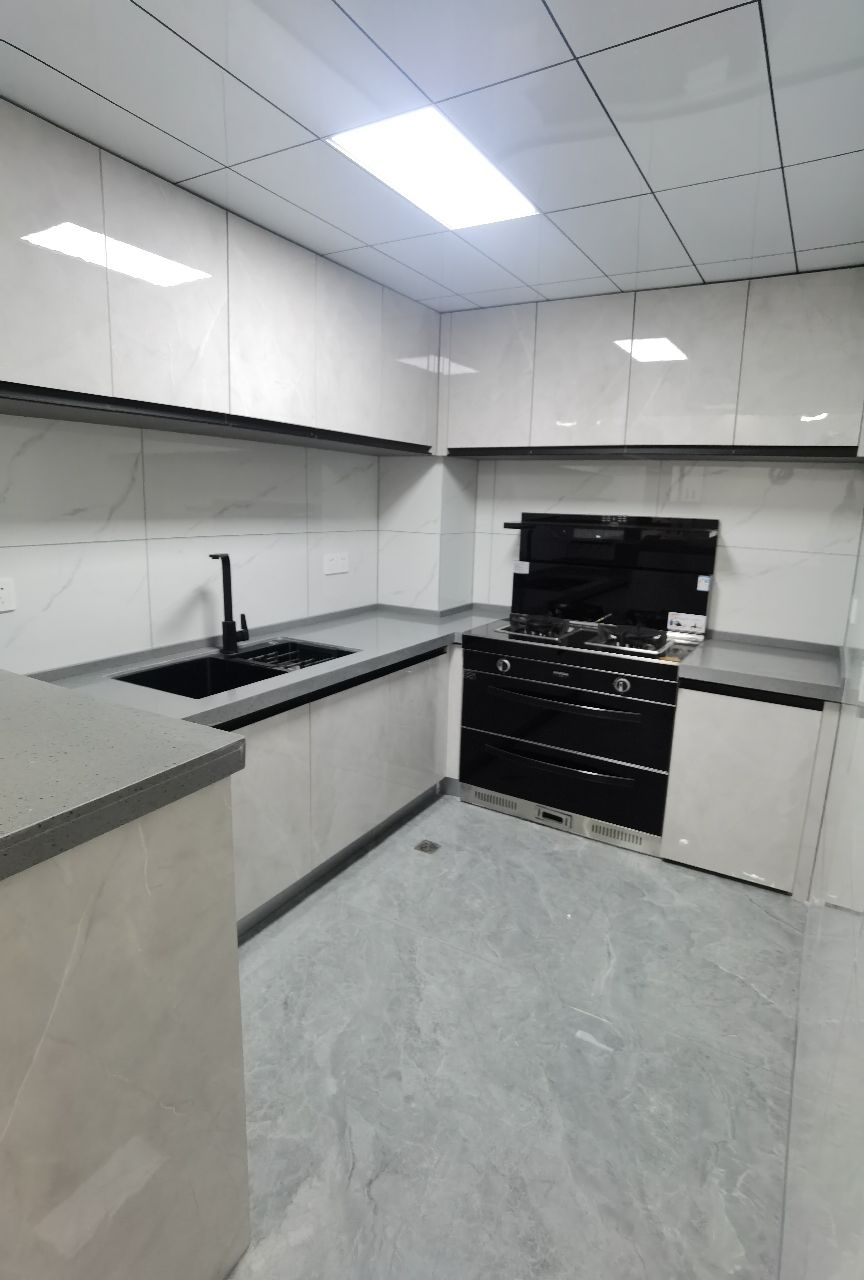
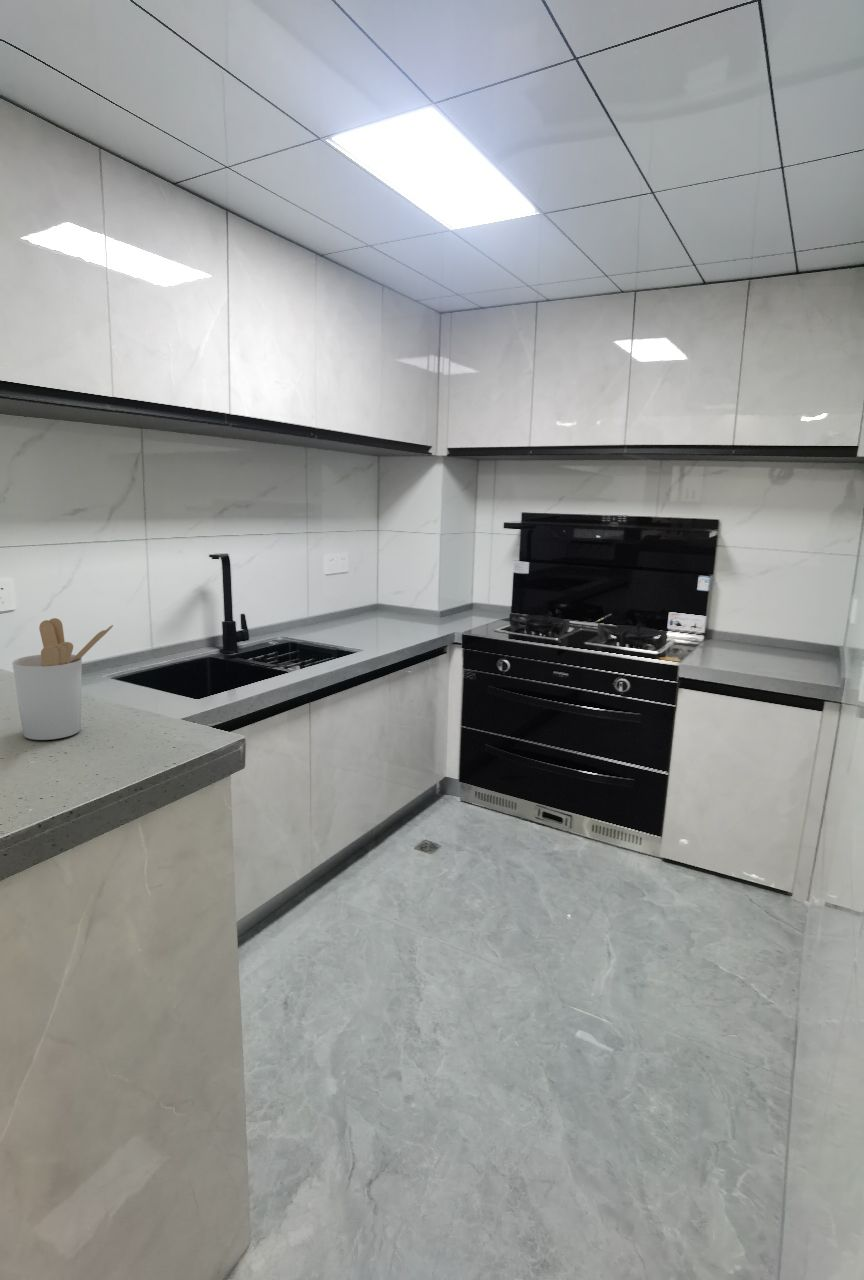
+ utensil holder [11,617,114,741]
